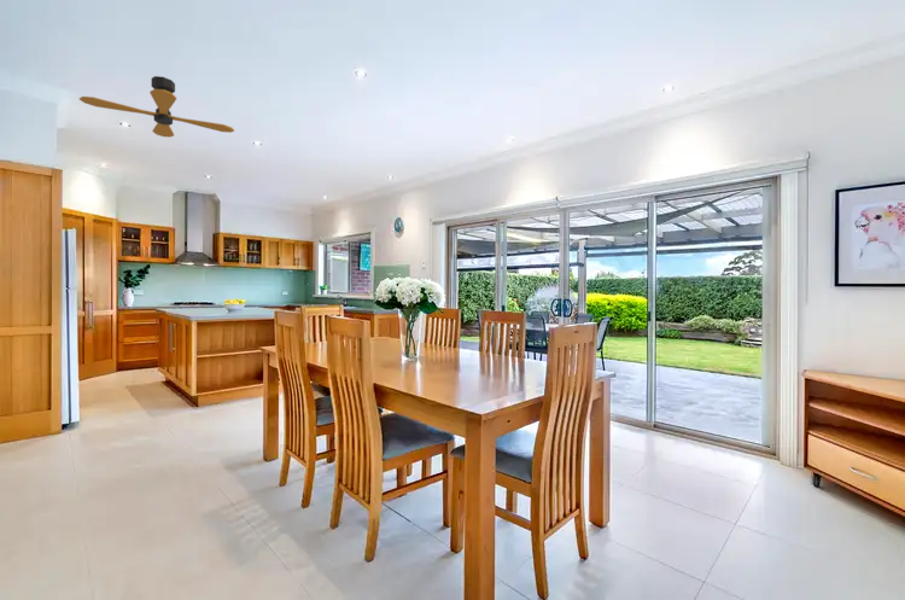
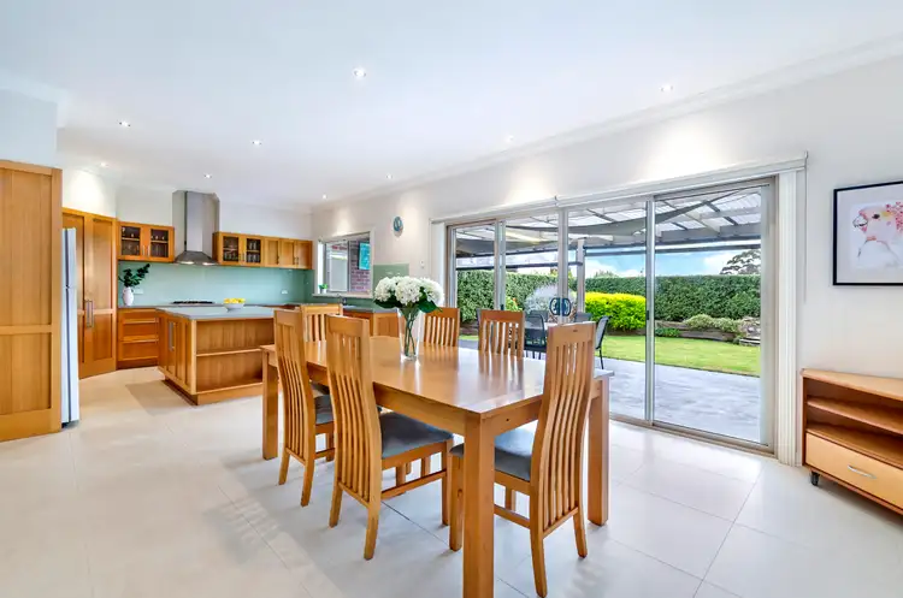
- ceiling fan [78,75,235,139]
